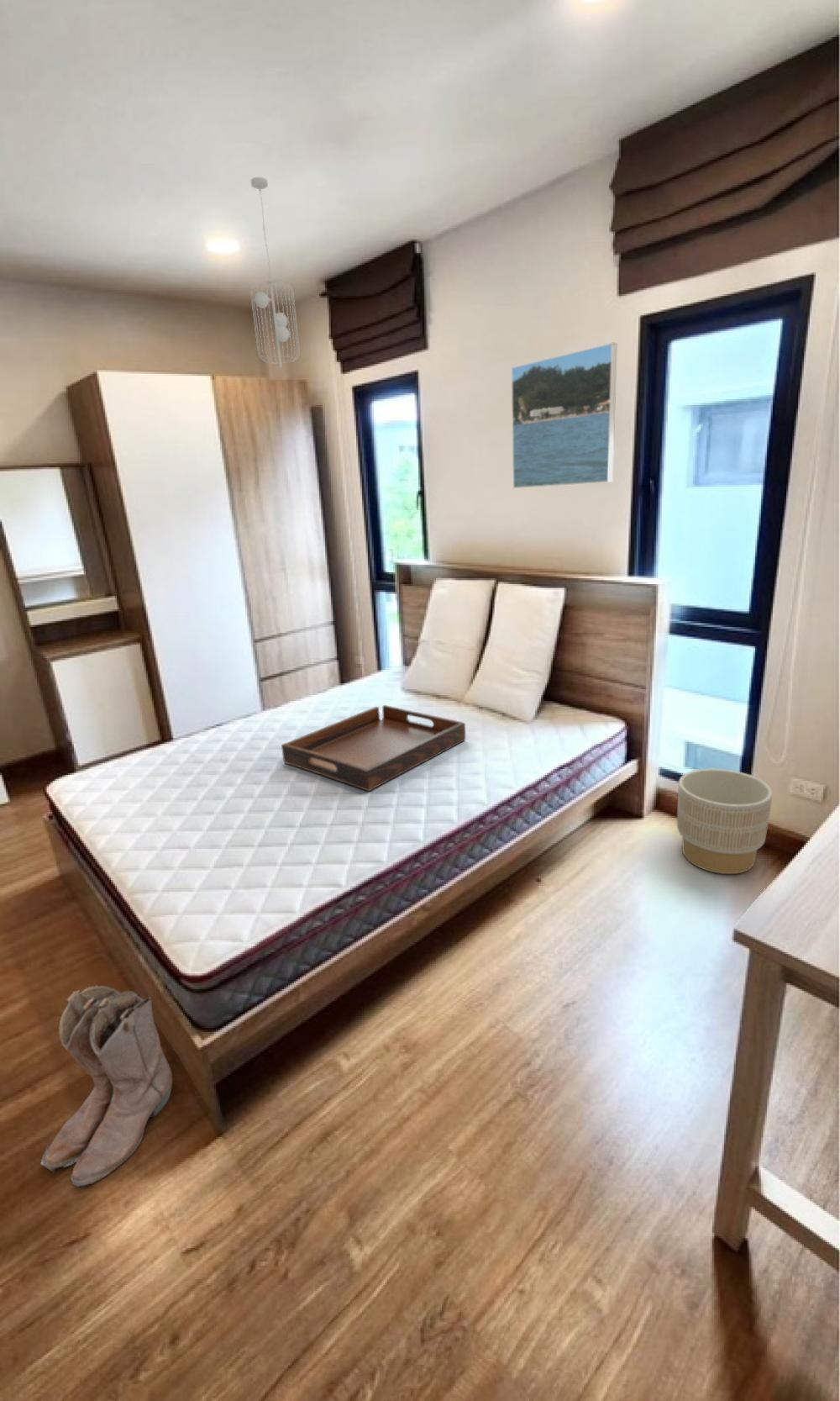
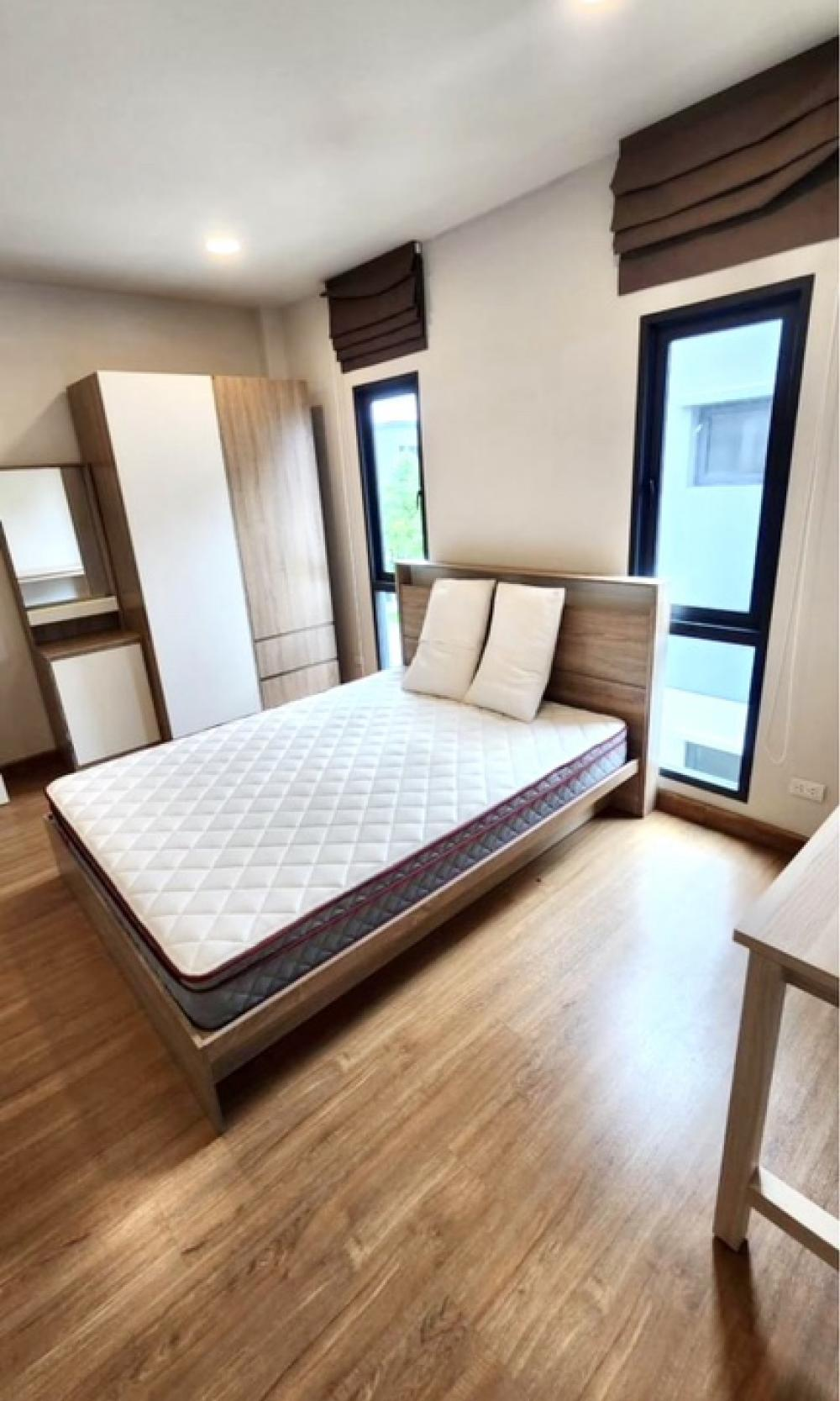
- boots [39,984,173,1188]
- planter [676,768,774,875]
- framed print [511,342,617,489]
- serving tray [281,704,466,792]
- pendant light [249,176,301,369]
